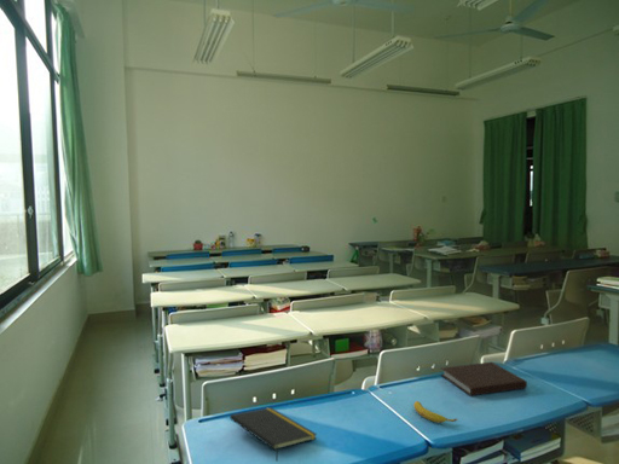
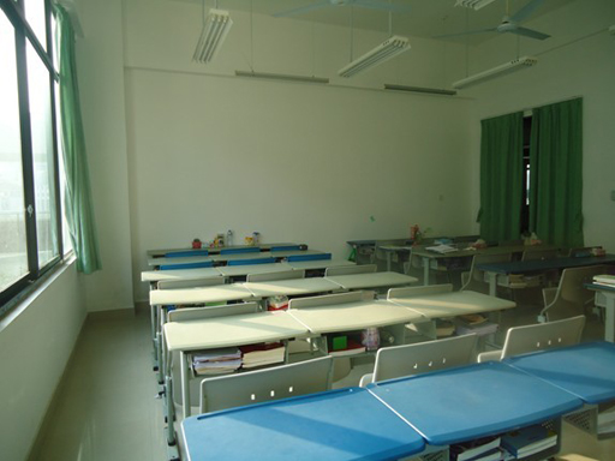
- banana [412,400,459,424]
- notebook [439,361,528,398]
- notepad [228,406,318,463]
